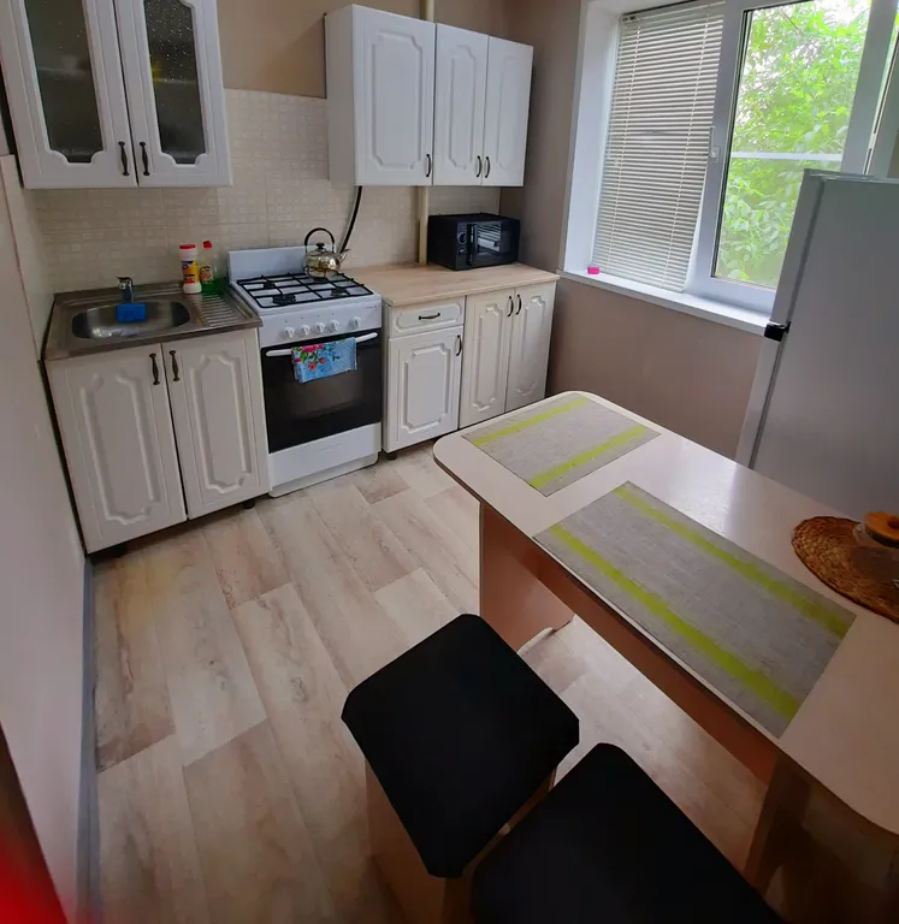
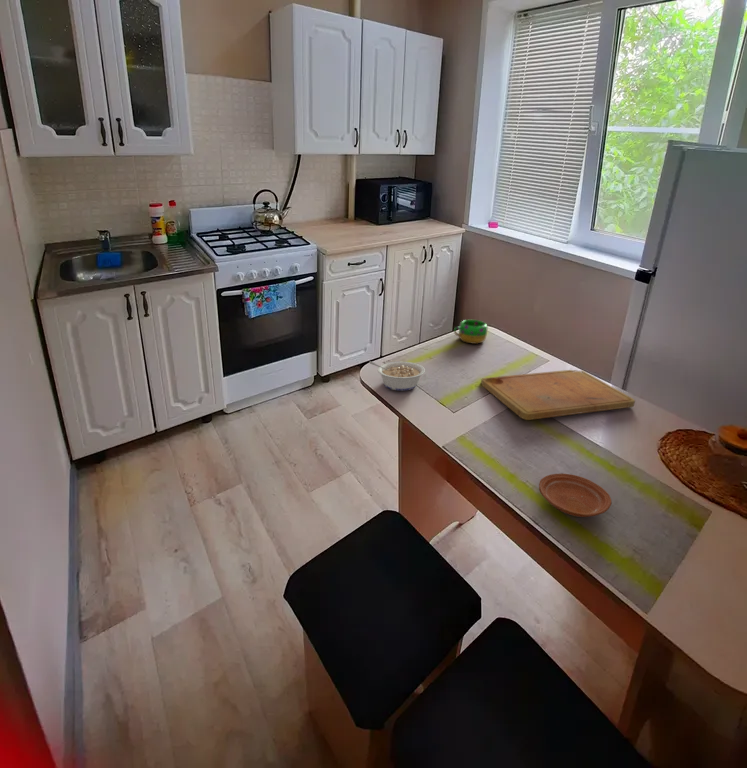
+ cutting board [480,369,636,421]
+ mug [453,319,488,345]
+ legume [368,360,426,392]
+ plate [538,473,612,518]
